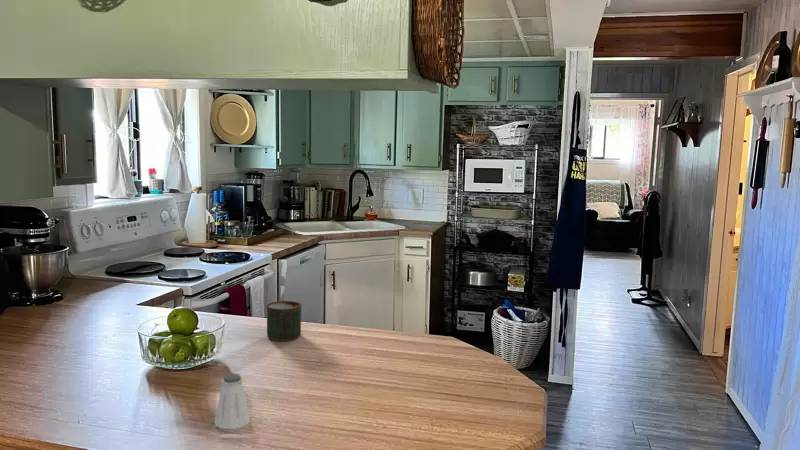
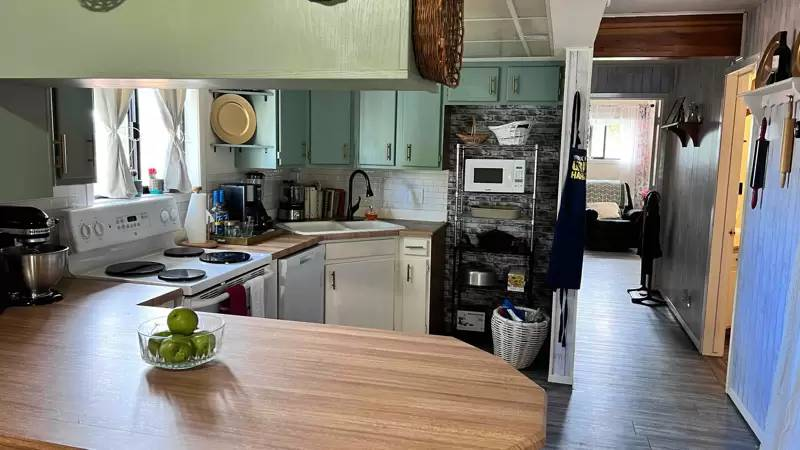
- saltshaker [214,372,251,431]
- mug [265,300,303,342]
